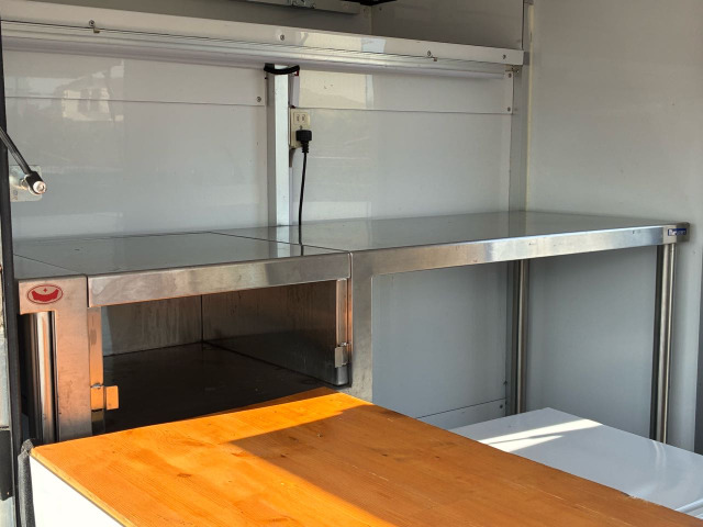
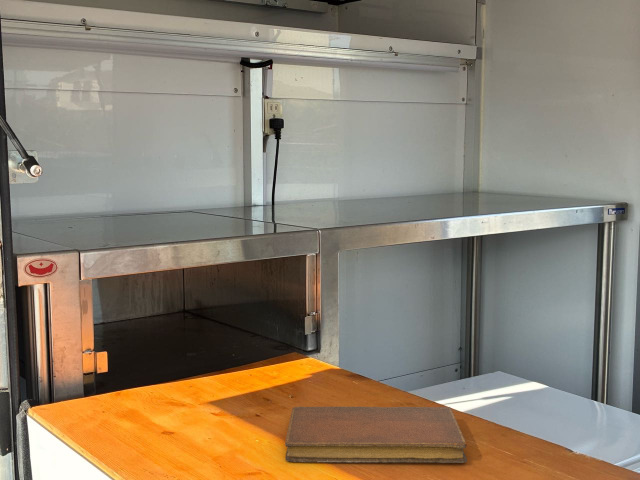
+ notebook [284,406,468,464]
